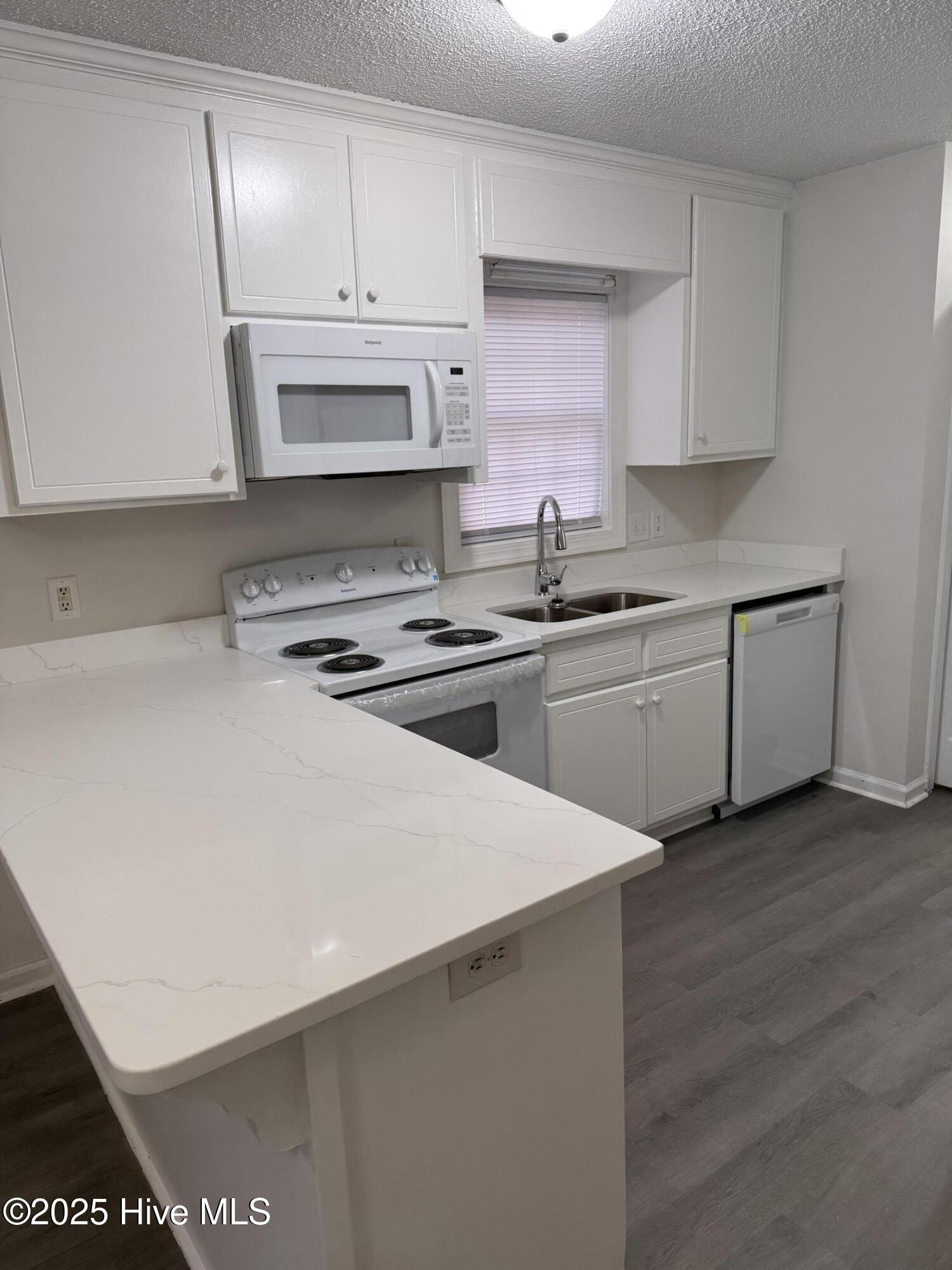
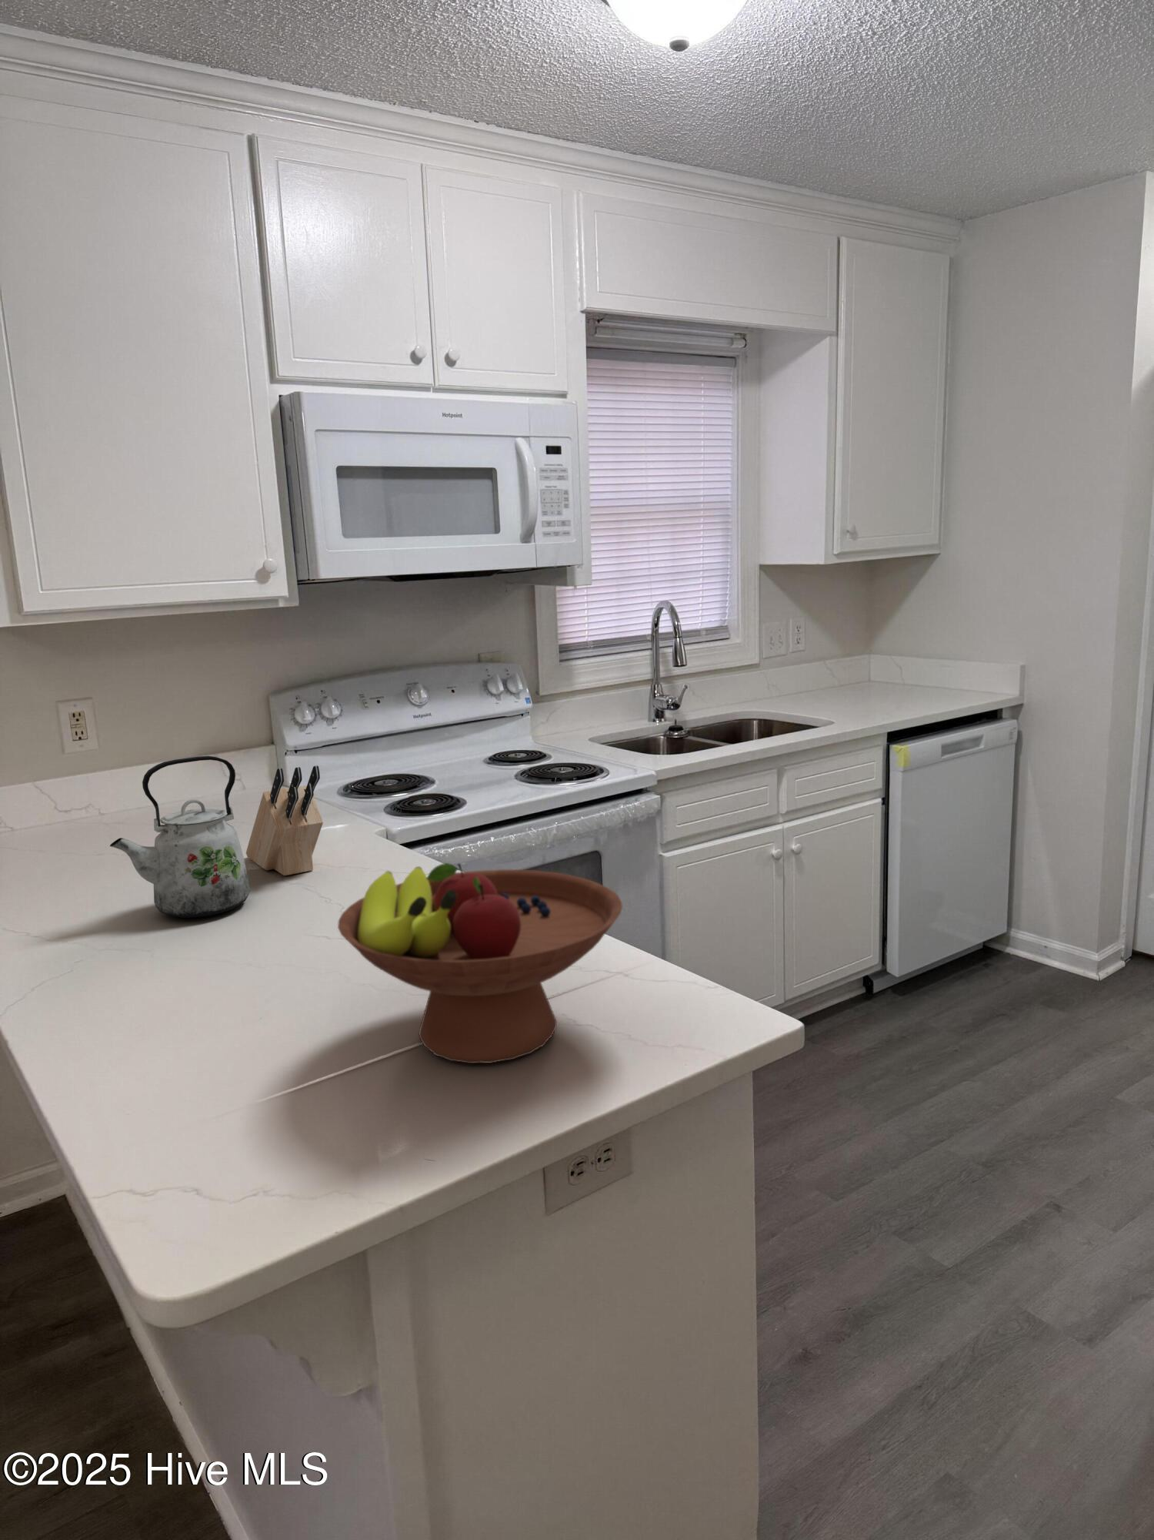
+ knife block [245,765,324,877]
+ kettle [109,755,251,919]
+ fruit bowl [337,862,623,1065]
